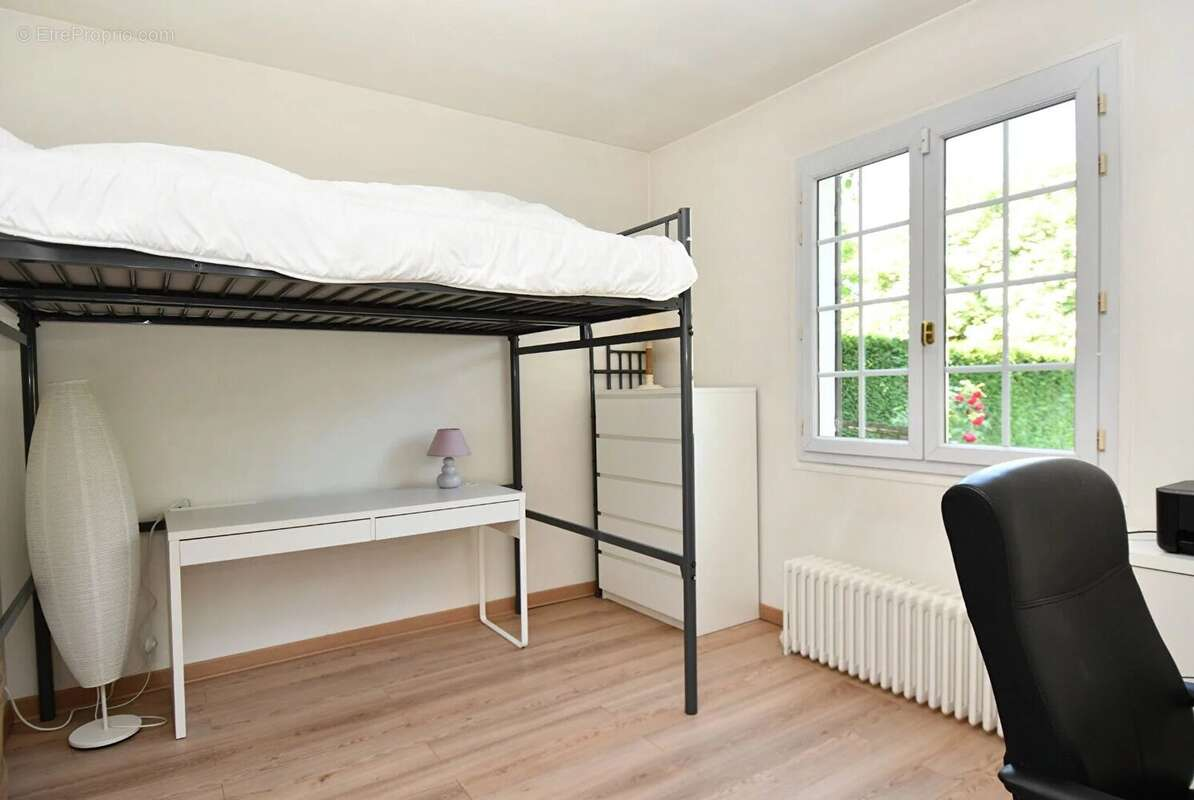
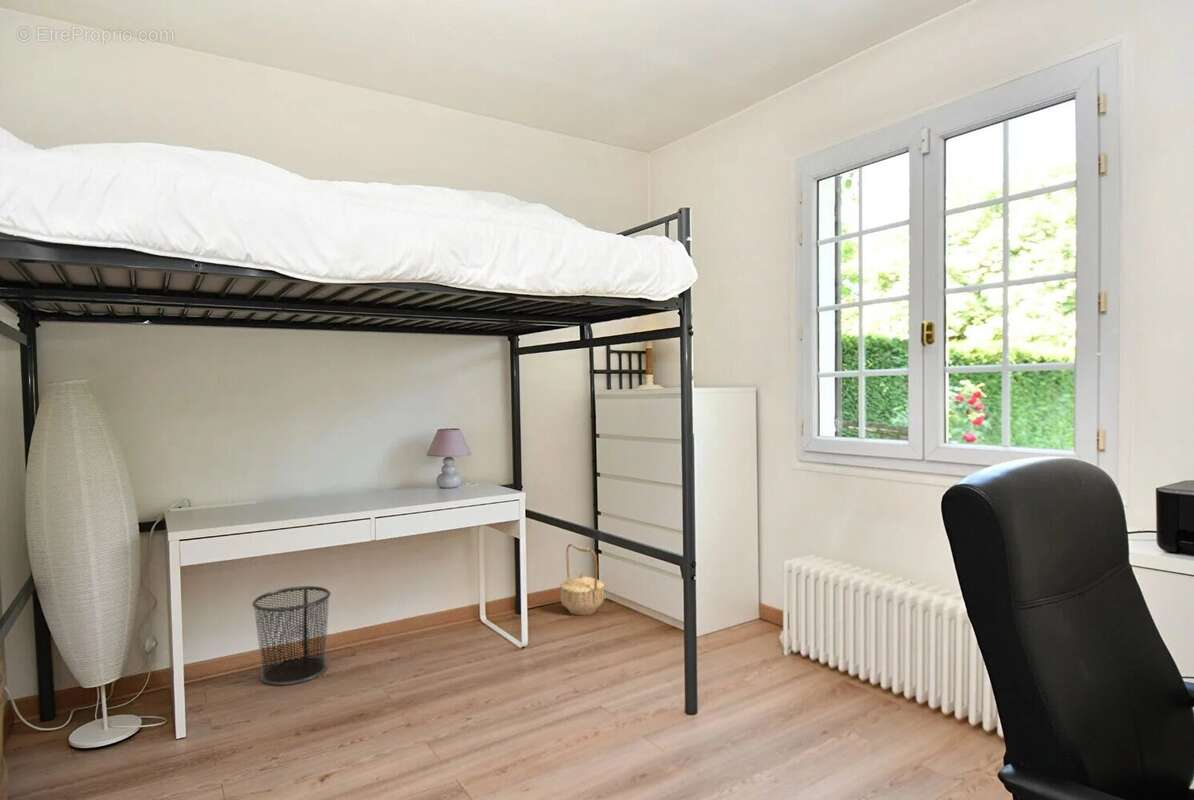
+ waste bin [251,585,332,686]
+ basket [559,543,605,616]
